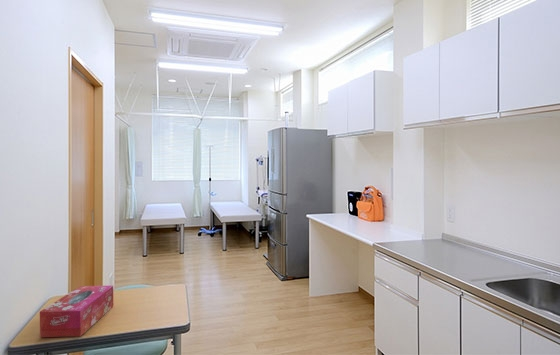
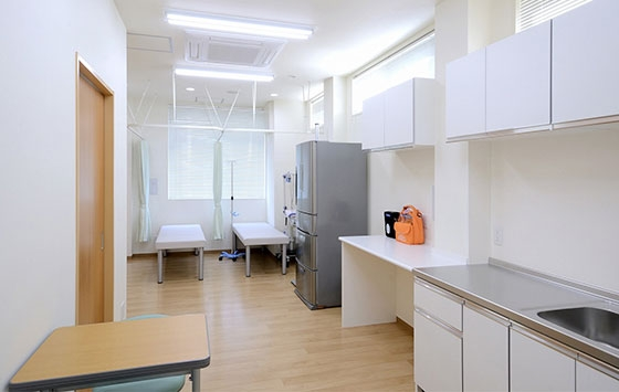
- tissue box [39,285,114,338]
